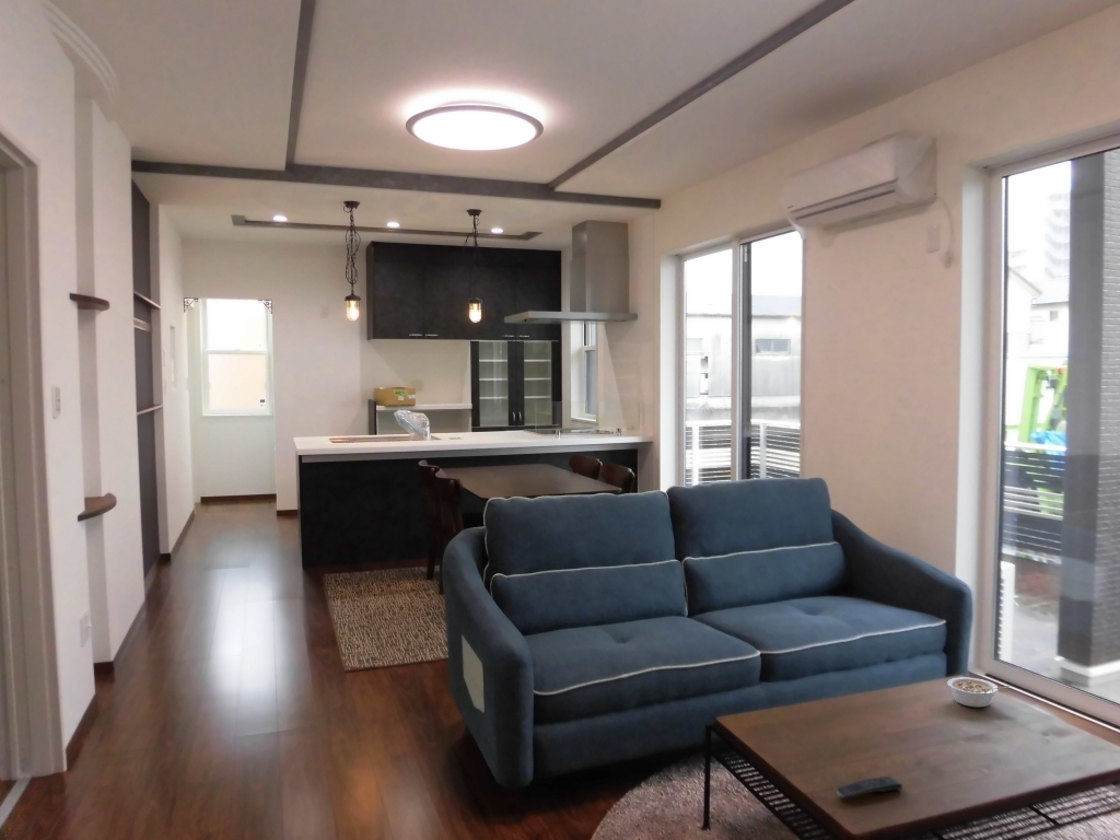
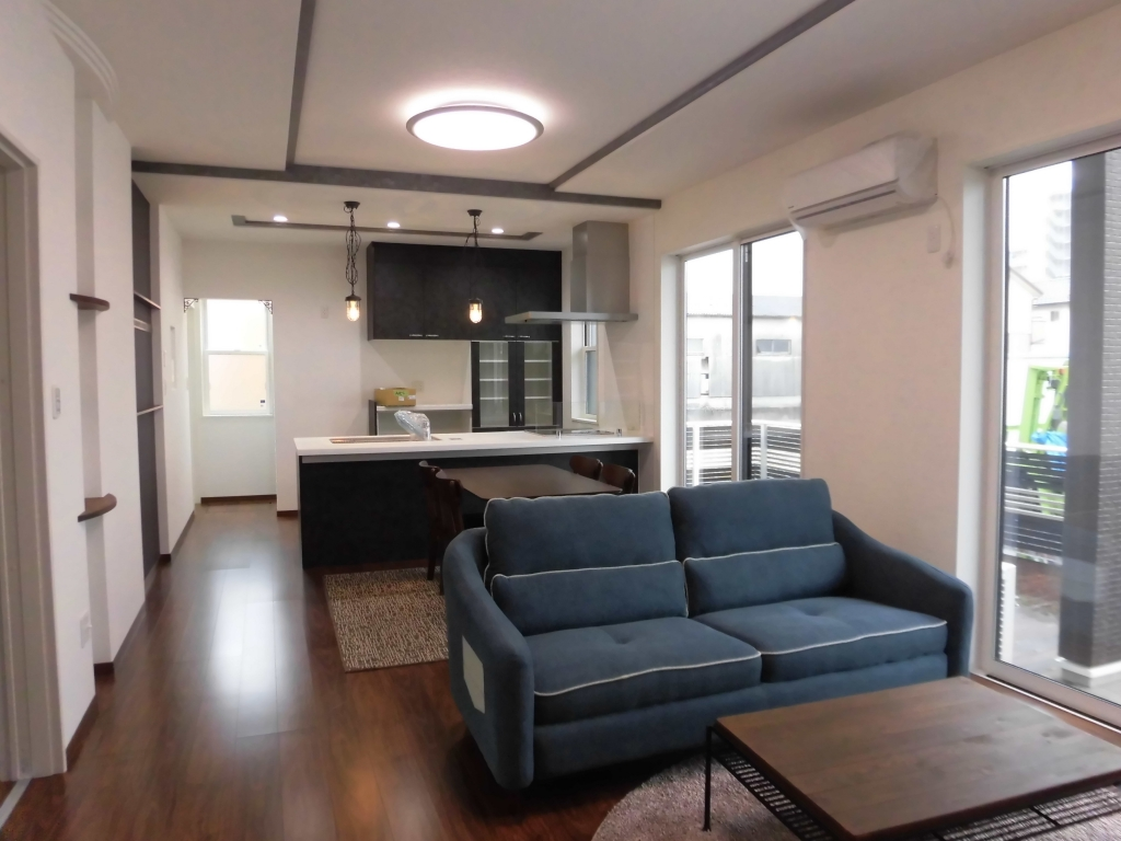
- remote control [836,775,903,800]
- legume [946,676,1011,708]
